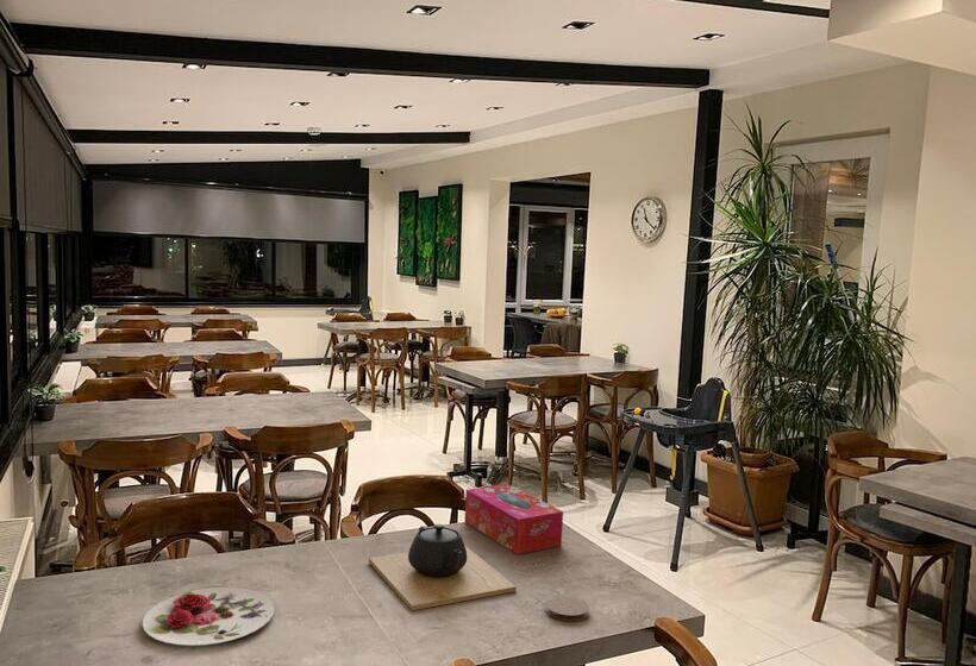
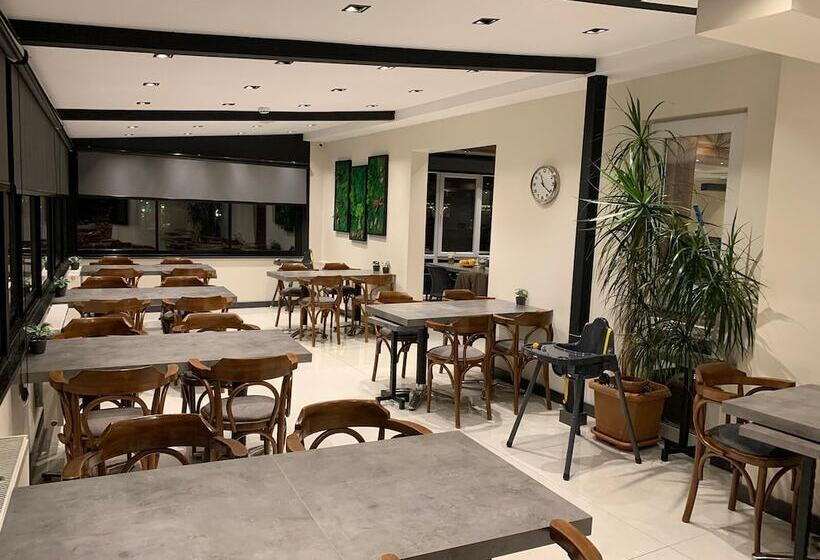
- teapot [368,523,518,611]
- coaster [545,595,590,622]
- tissue box [463,483,564,555]
- plate [142,586,276,647]
